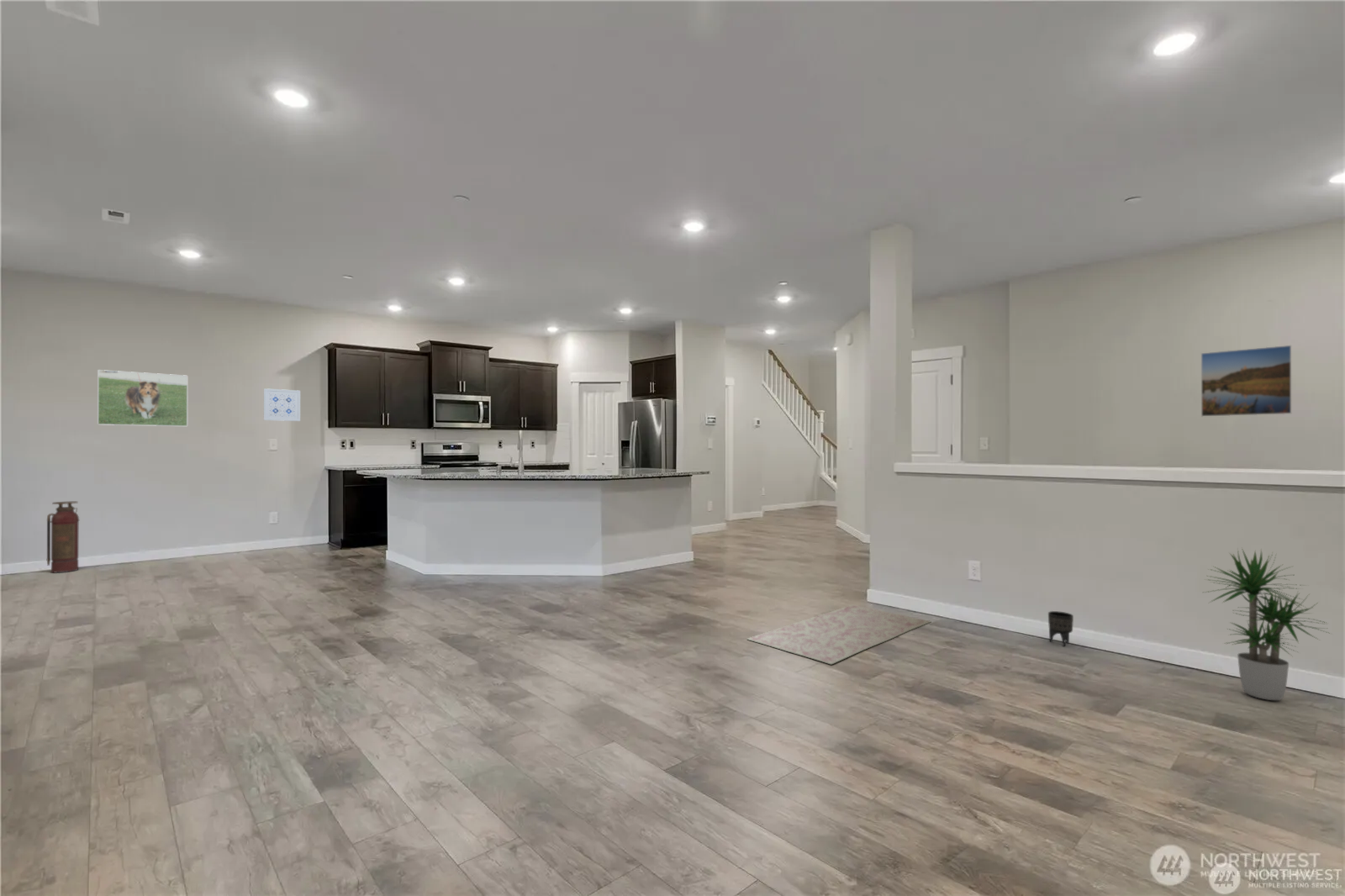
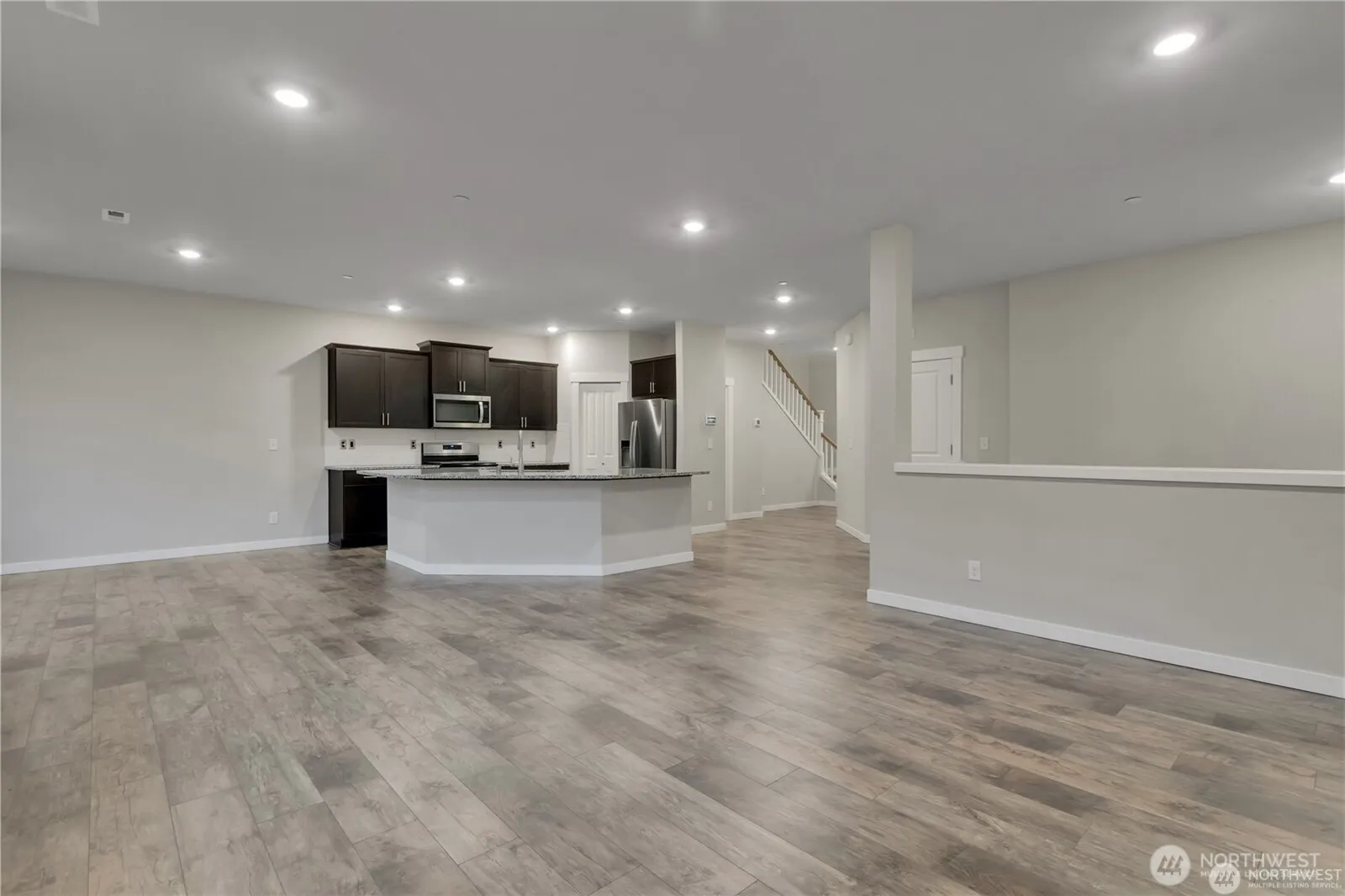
- fire extinguisher [46,501,80,573]
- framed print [97,369,188,427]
- potted plant [1203,547,1333,701]
- rug [746,603,932,665]
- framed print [1200,345,1292,418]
- wall art [263,387,301,422]
- planter [1047,610,1074,647]
